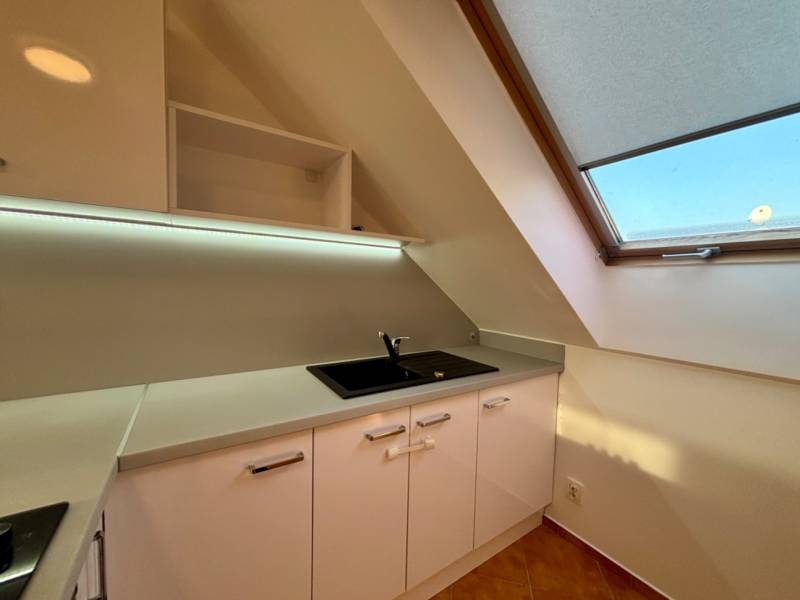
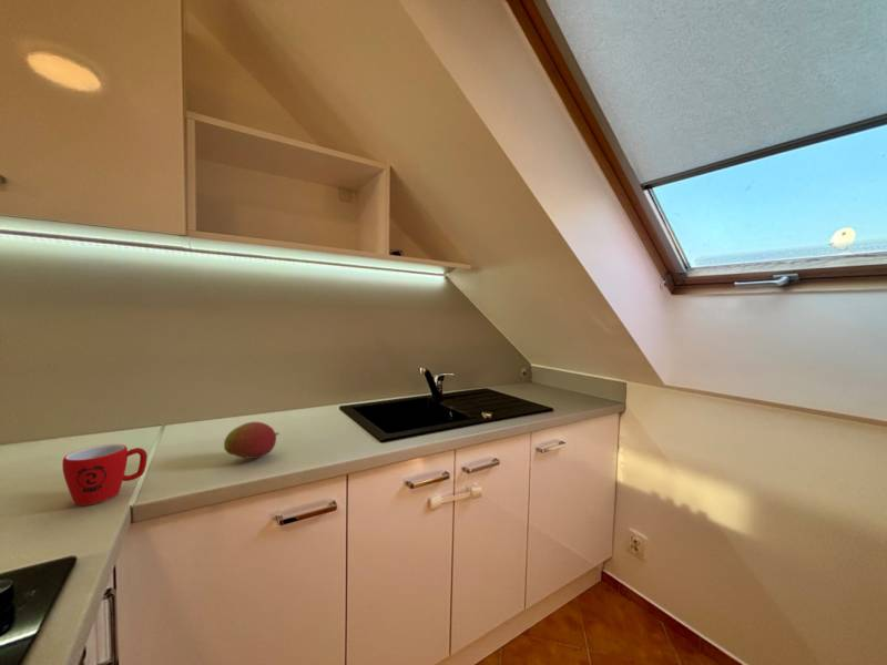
+ mug [61,443,149,507]
+ fruit [223,421,281,460]
